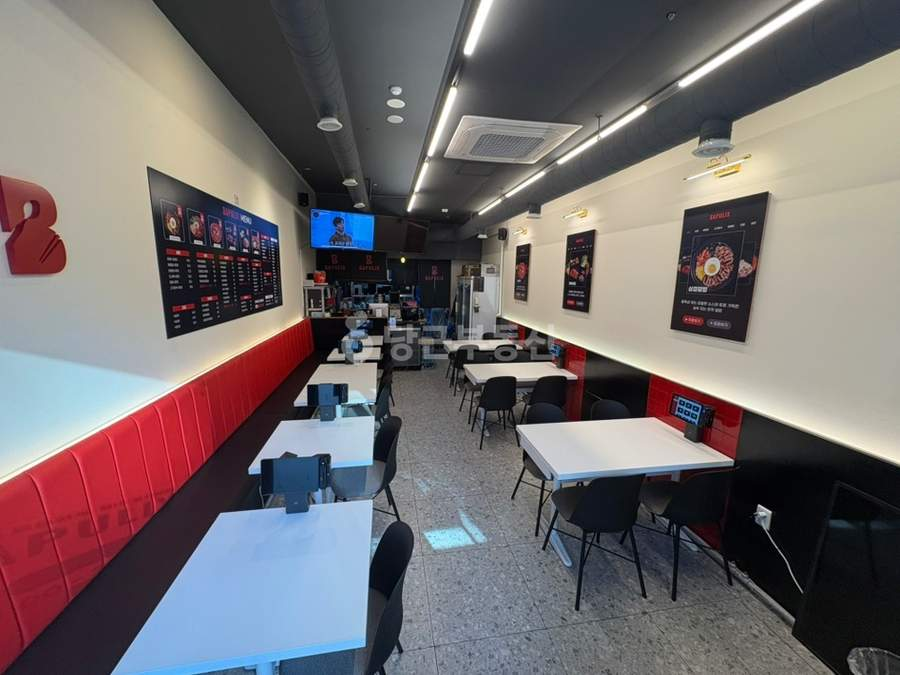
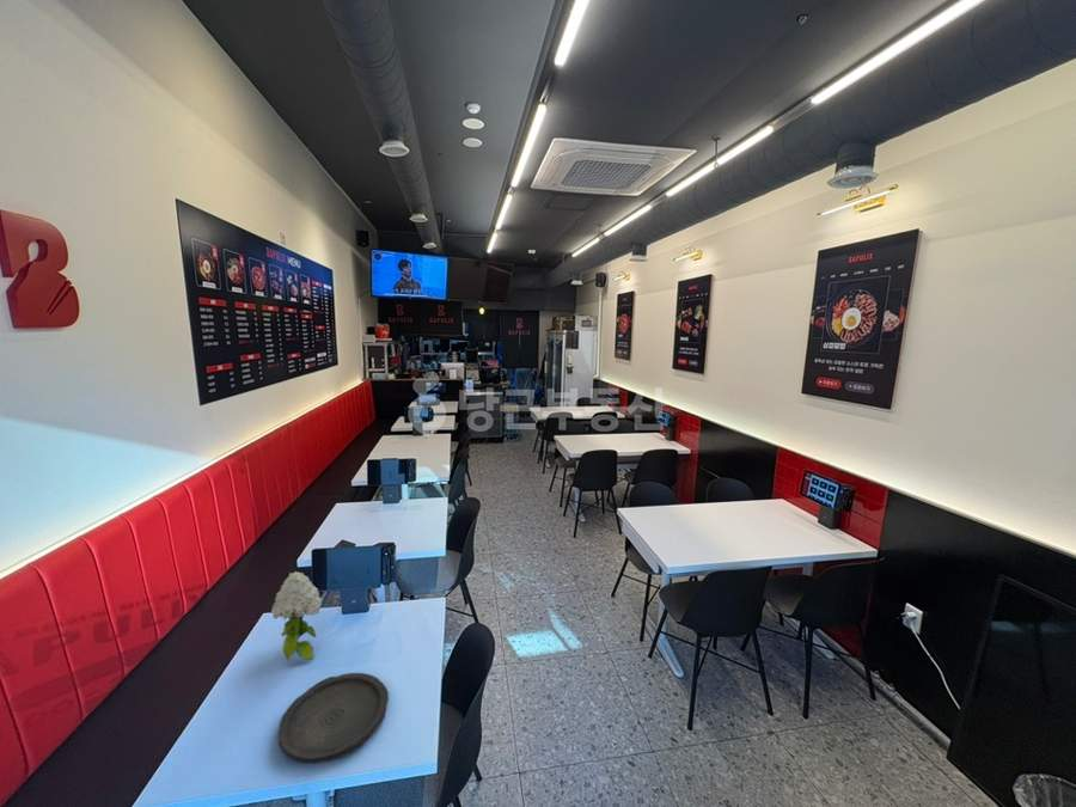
+ plate [277,672,390,764]
+ flower [270,570,323,661]
